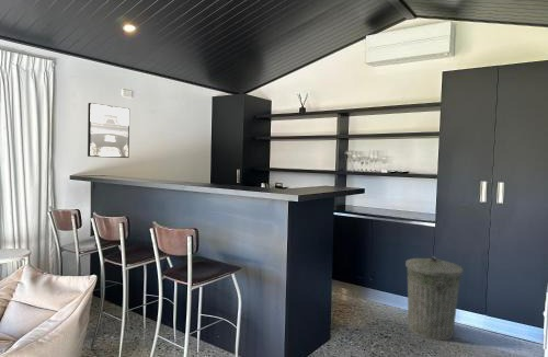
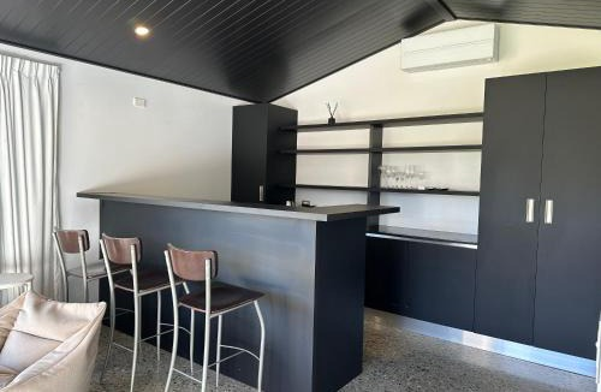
- wall art [87,102,130,159]
- trash can [404,255,465,341]
